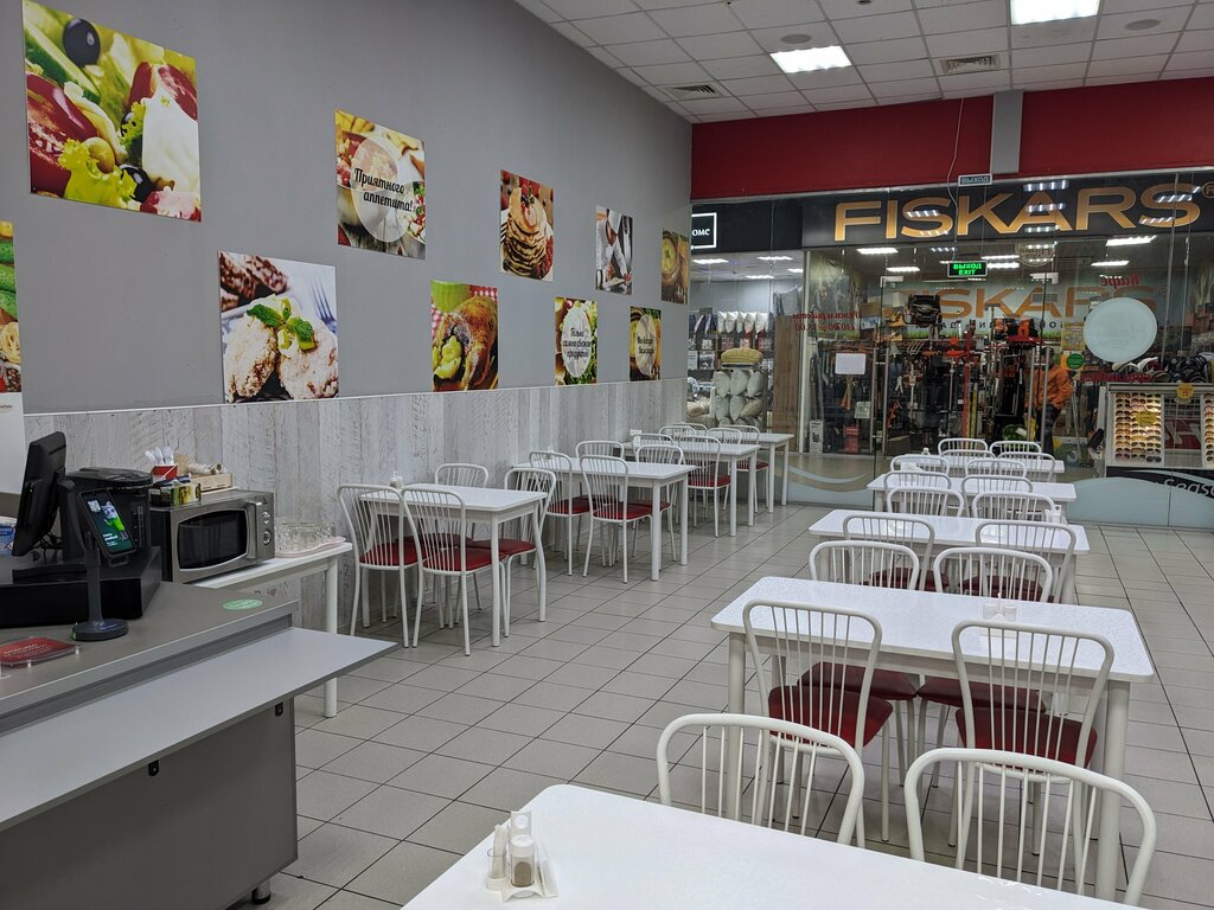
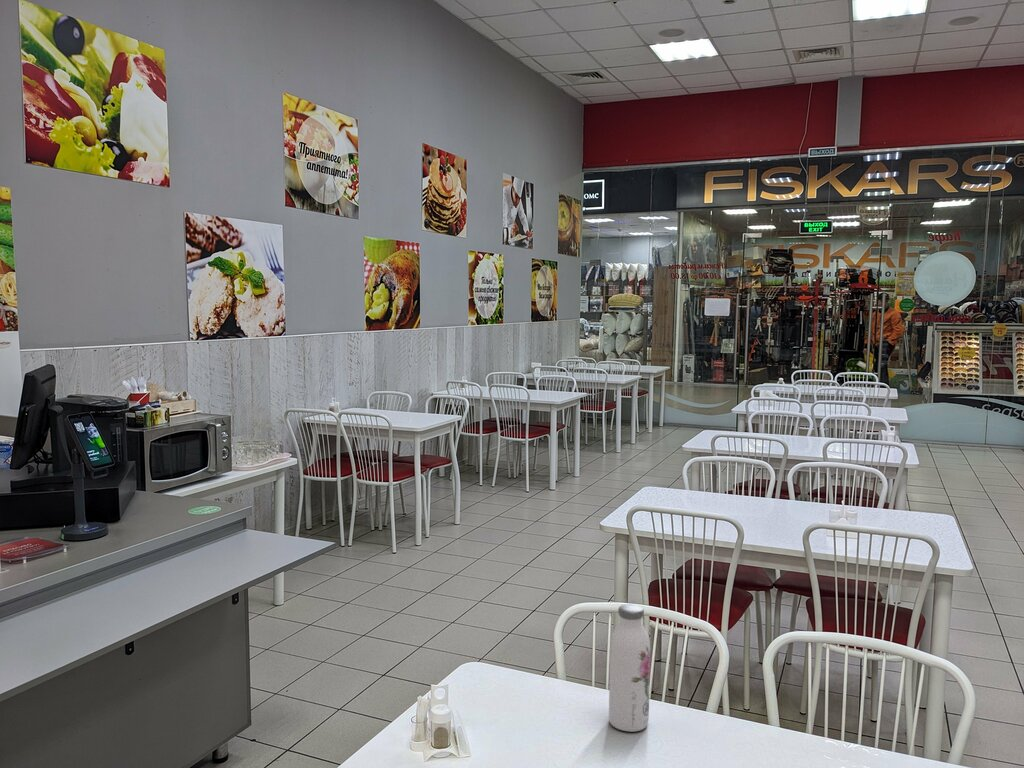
+ water bottle [608,603,651,733]
